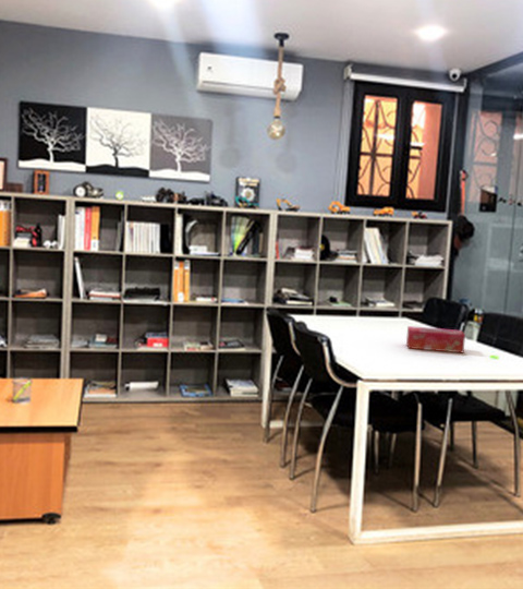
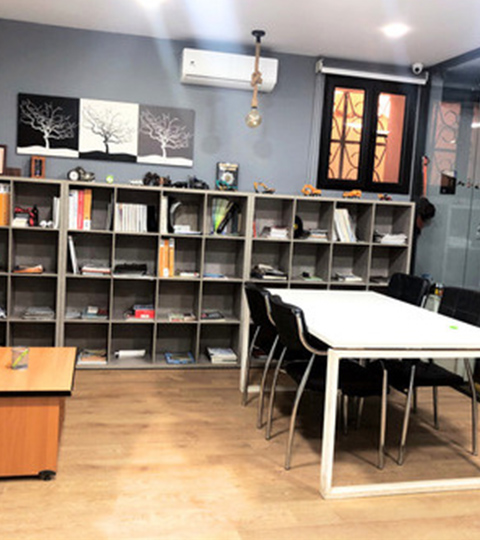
- tissue box [405,325,466,354]
